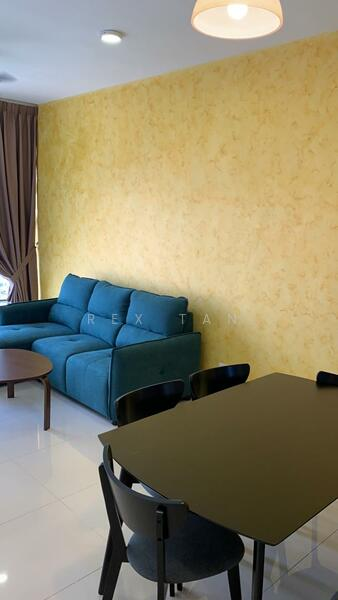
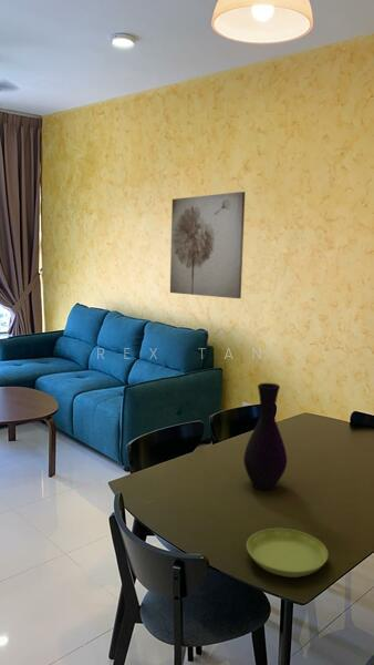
+ saucer [246,528,329,579]
+ wall art [169,191,246,299]
+ vase [242,381,288,492]
